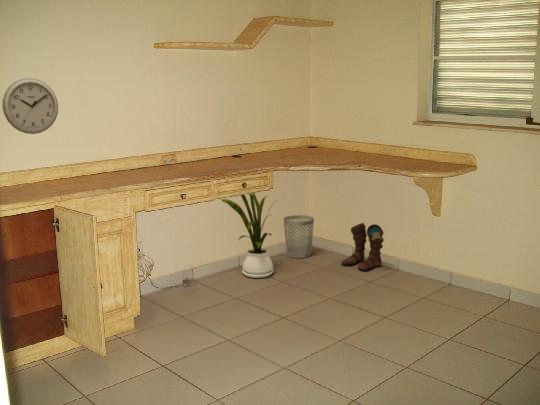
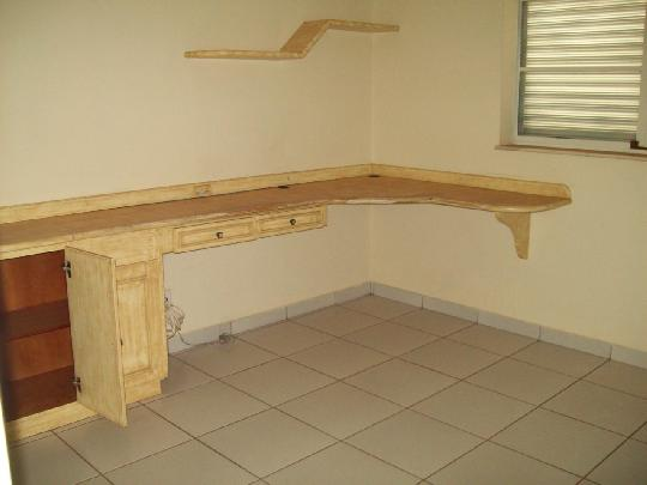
- house plant [220,192,279,279]
- wastebasket [283,214,315,259]
- wall clock [1,77,59,135]
- boots [340,222,385,272]
